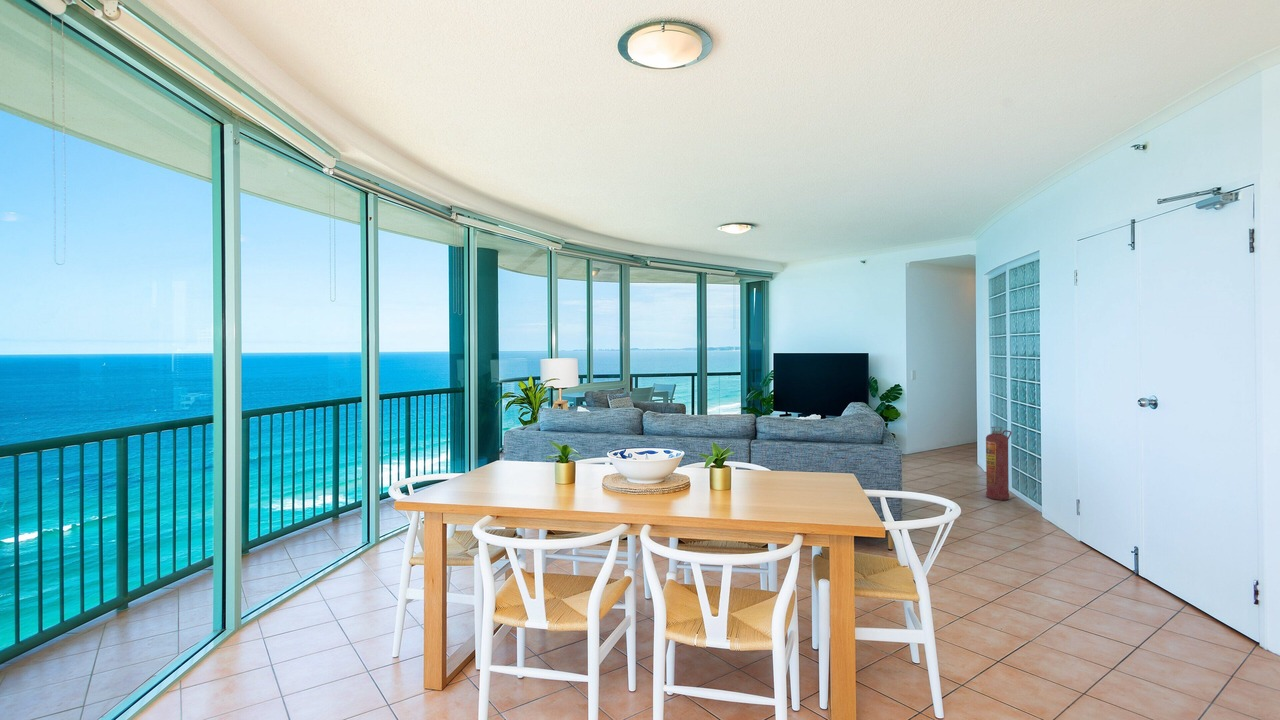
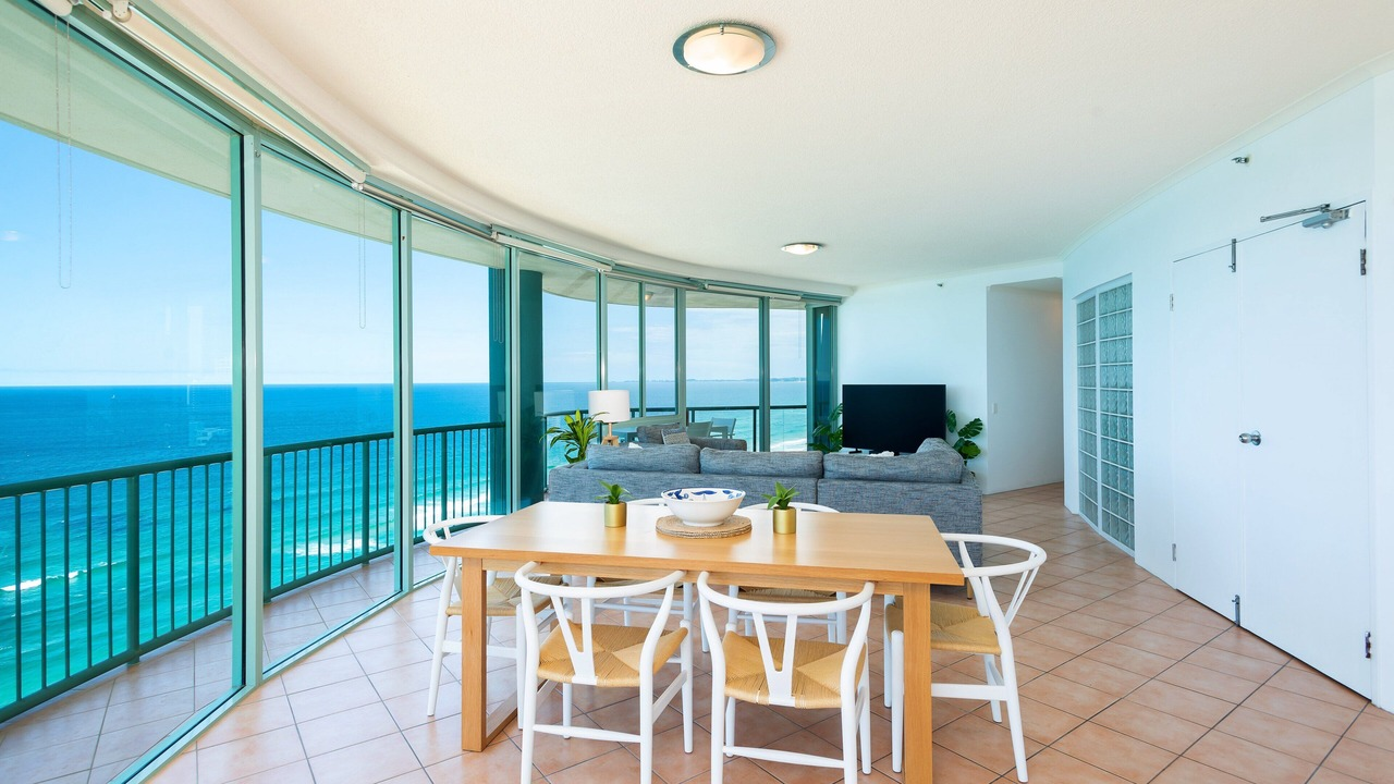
- fire extinguisher [985,426,1013,501]
